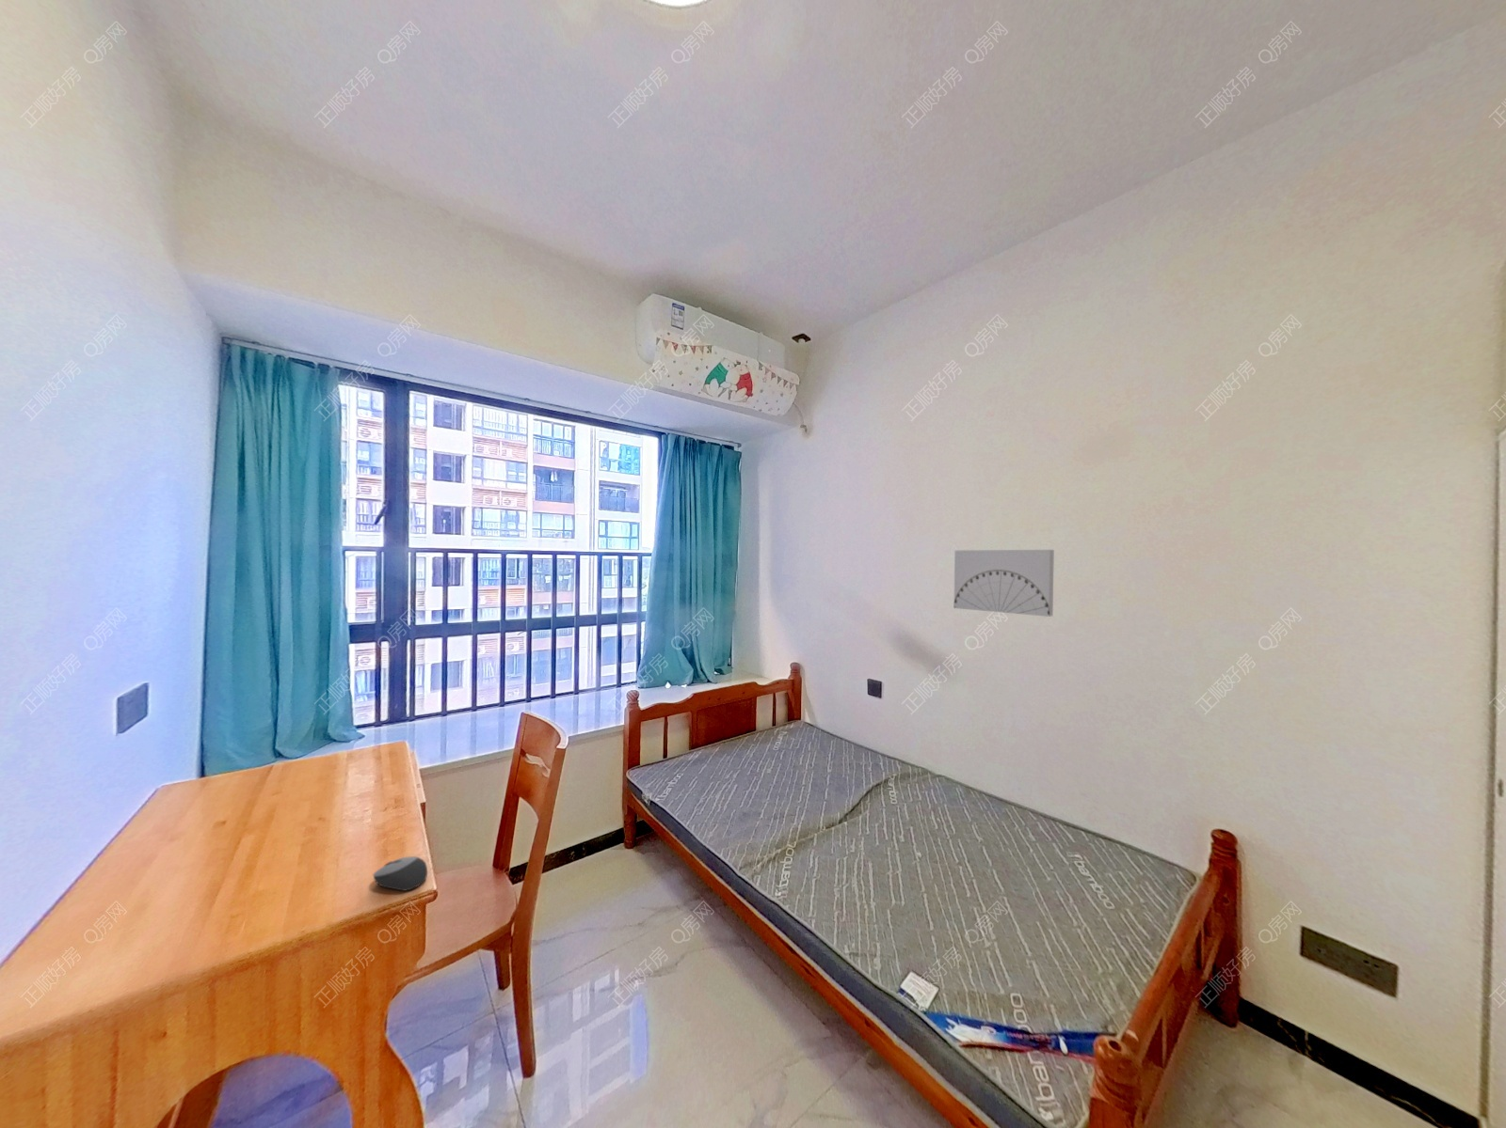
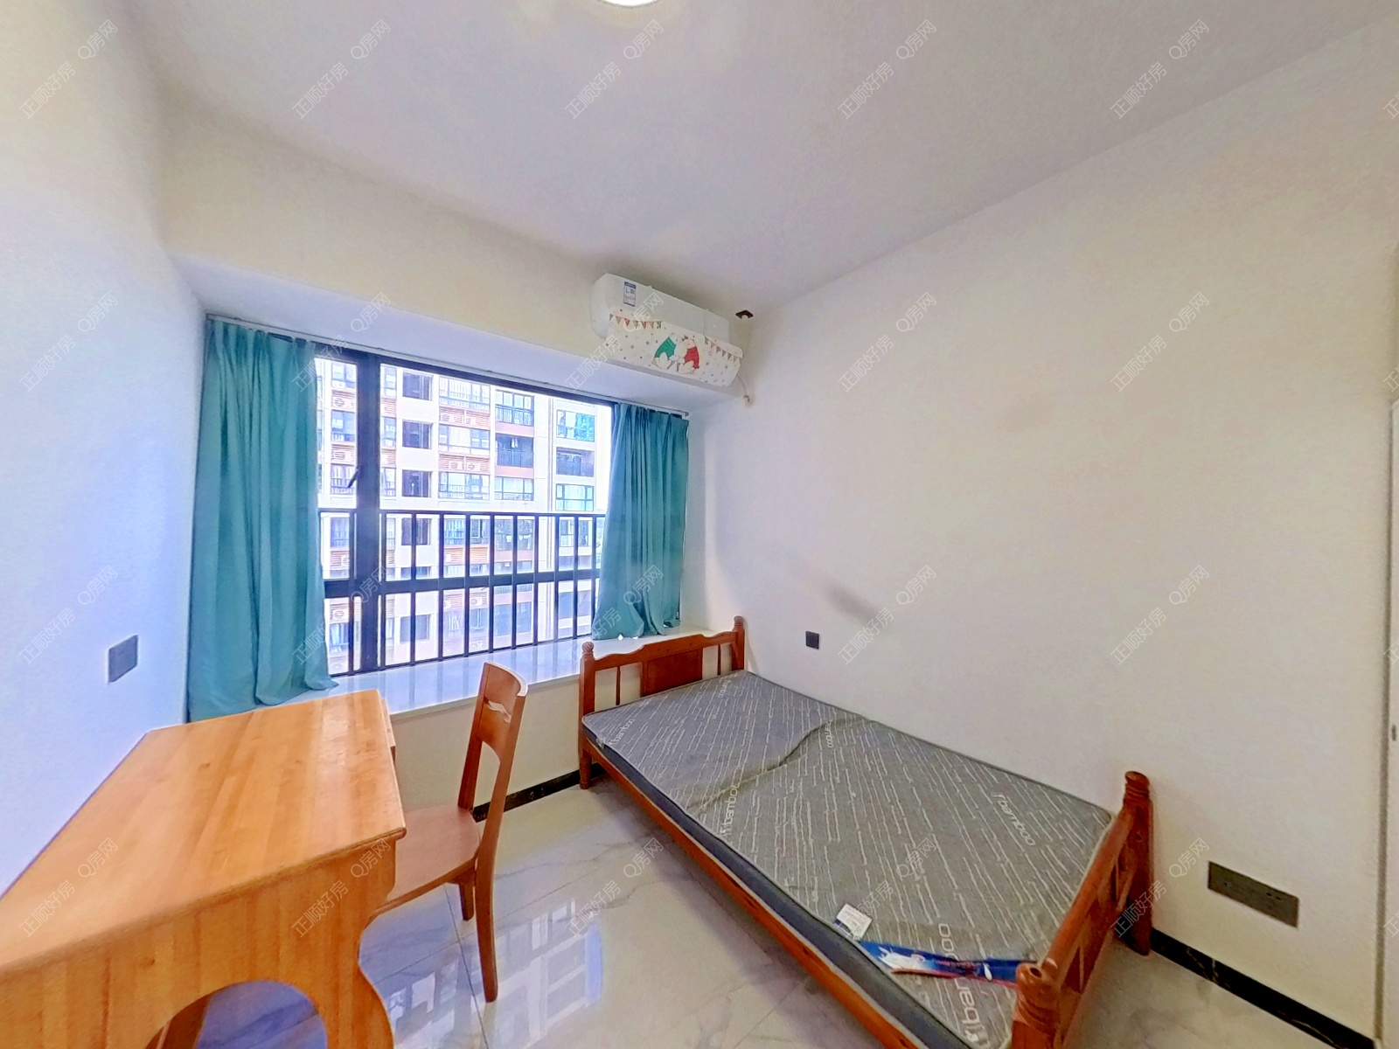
- computer mouse [372,855,428,892]
- wall art [952,549,1055,617]
